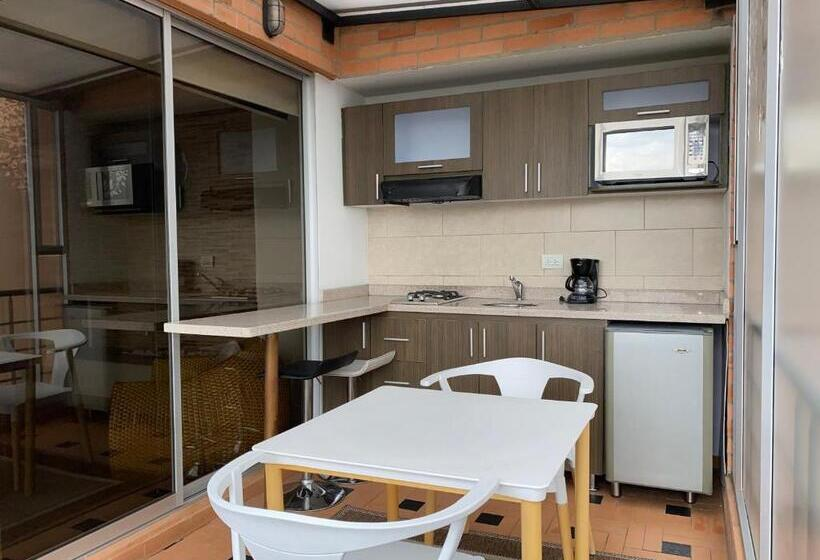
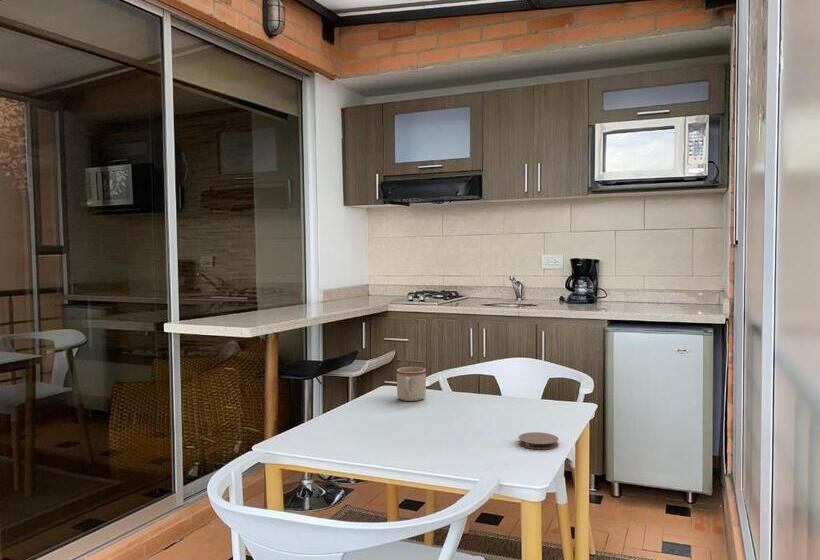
+ coaster [518,431,560,450]
+ mug [396,366,427,402]
